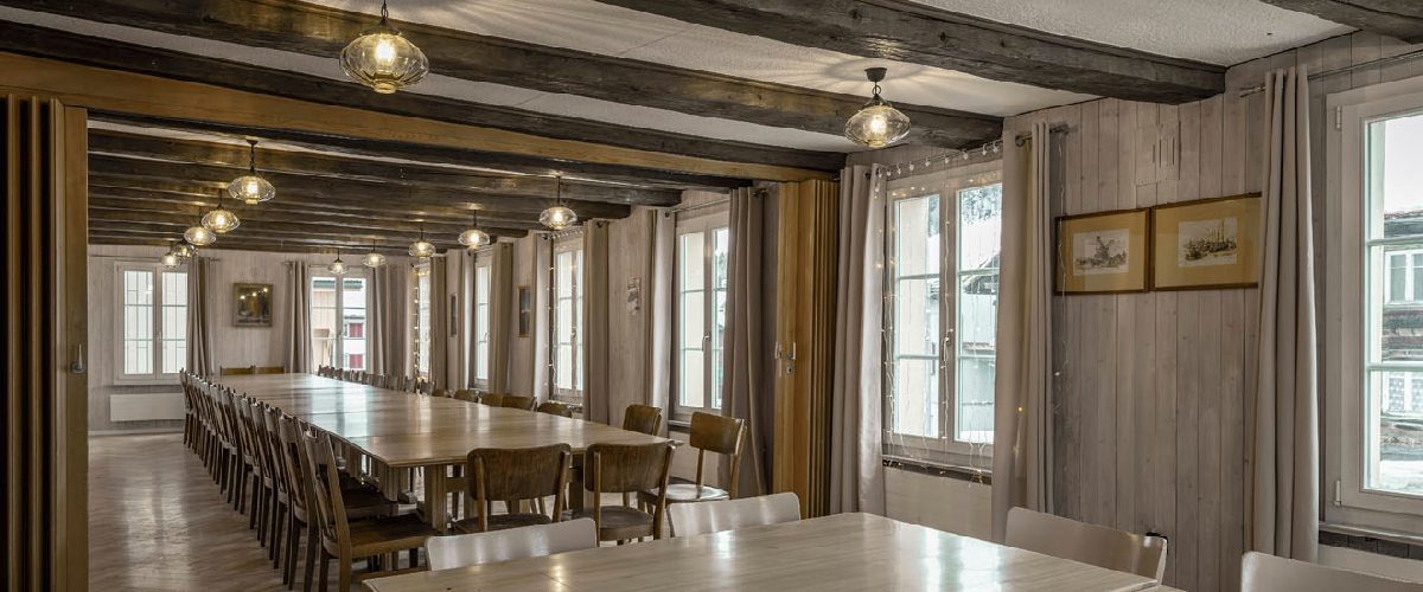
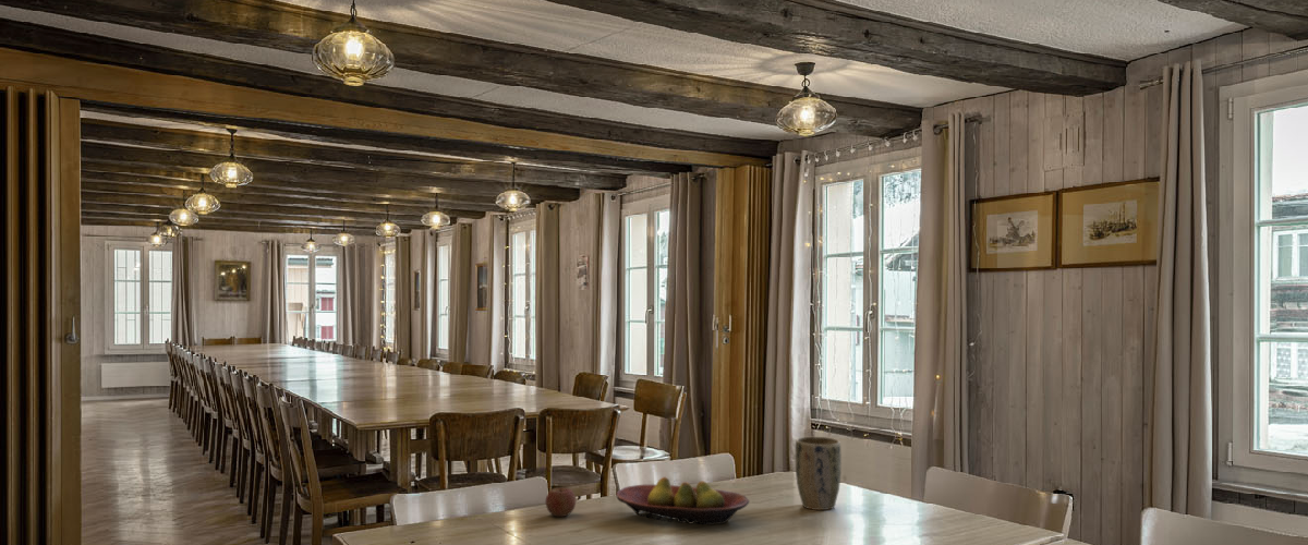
+ plant pot [795,436,843,511]
+ fruit bowl [615,476,750,525]
+ apple [545,486,577,518]
